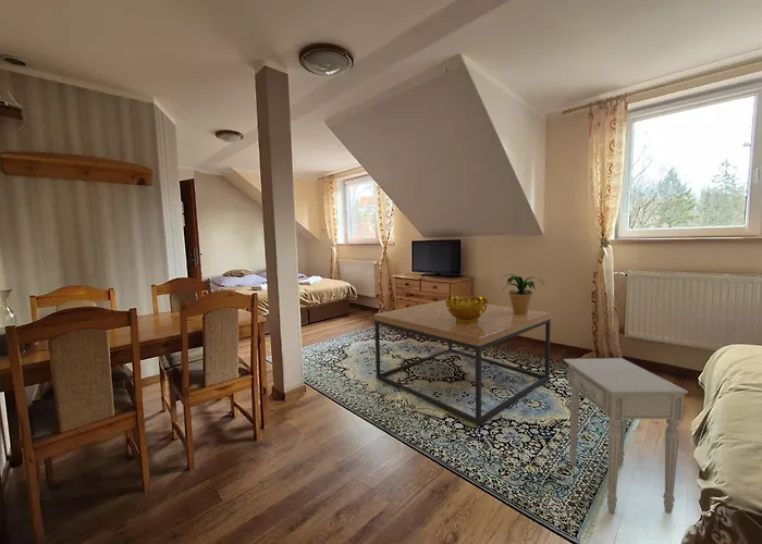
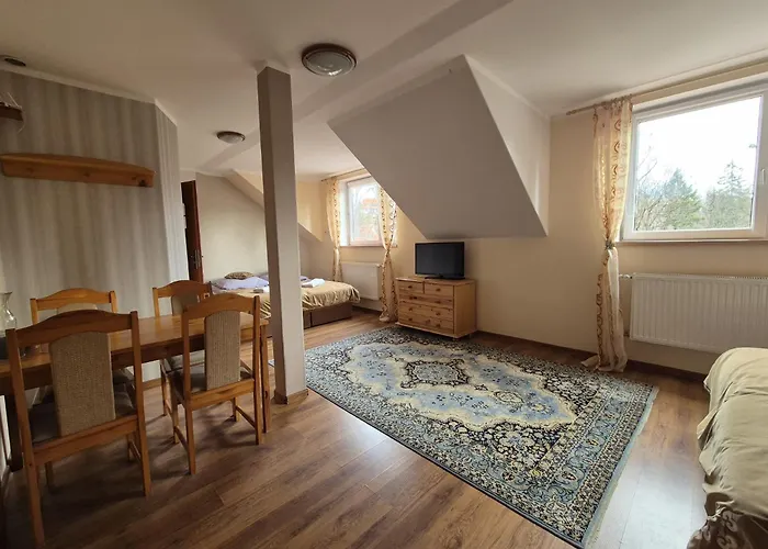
- decorative bowl [444,294,489,324]
- coffee table [373,299,552,426]
- potted plant [500,273,545,314]
- nightstand [563,357,689,515]
